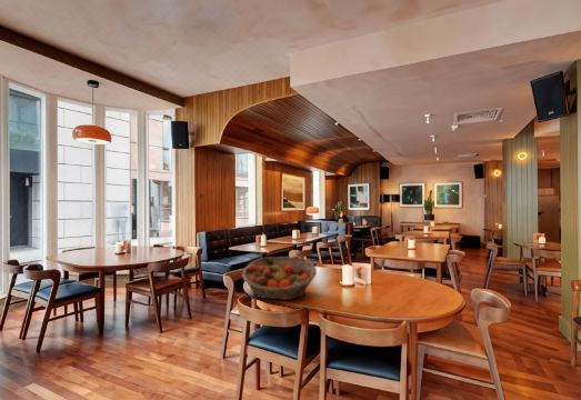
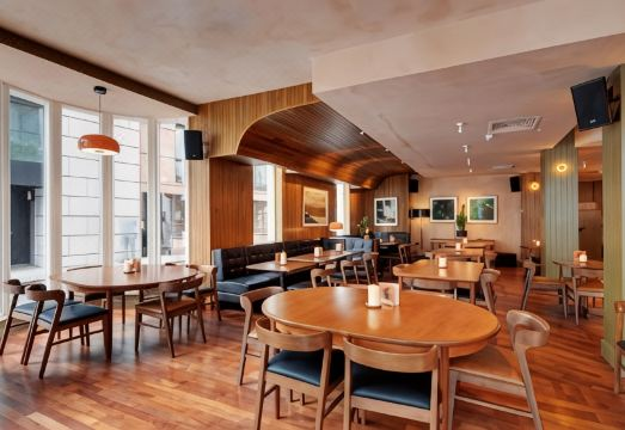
- fruit basket [241,256,318,301]
